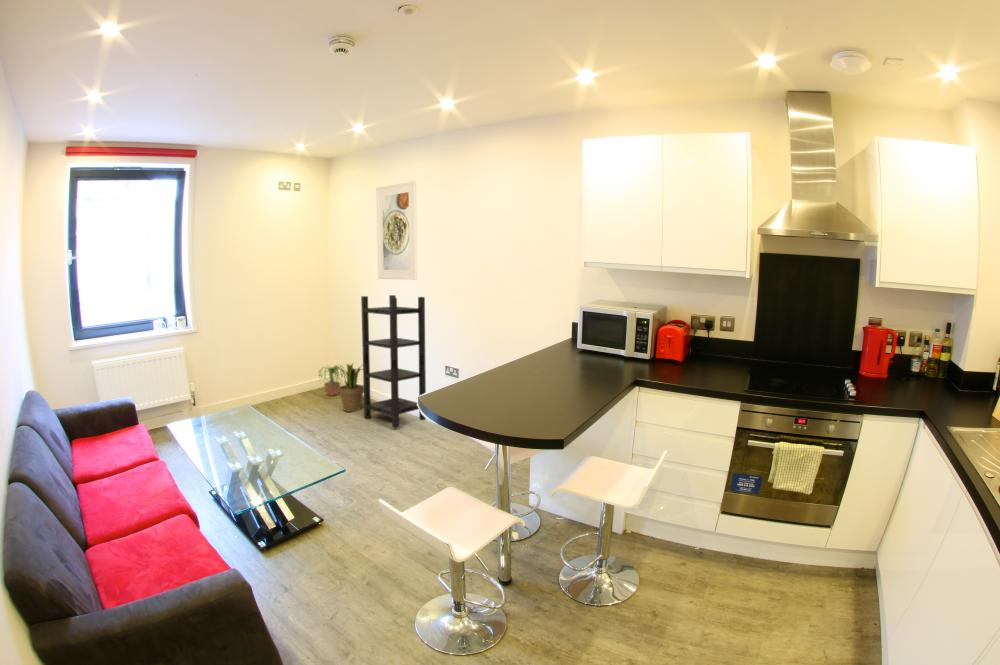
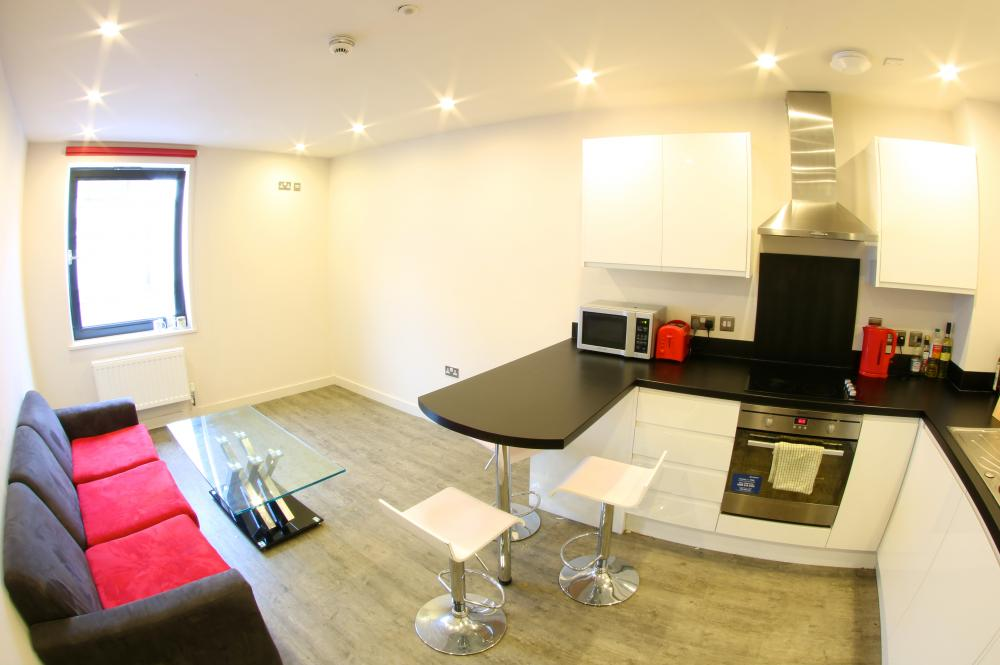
- potted plant [317,364,345,397]
- shelving unit [360,294,427,429]
- potted plant [339,362,364,413]
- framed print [375,180,418,281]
